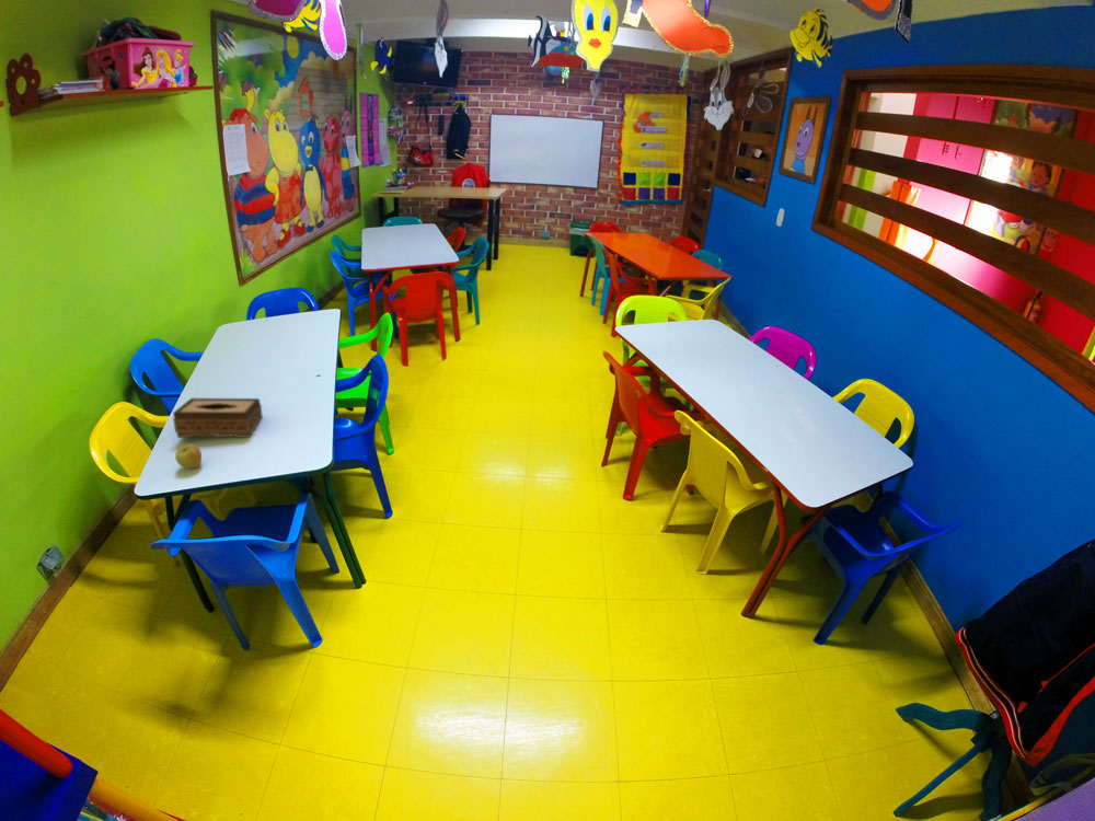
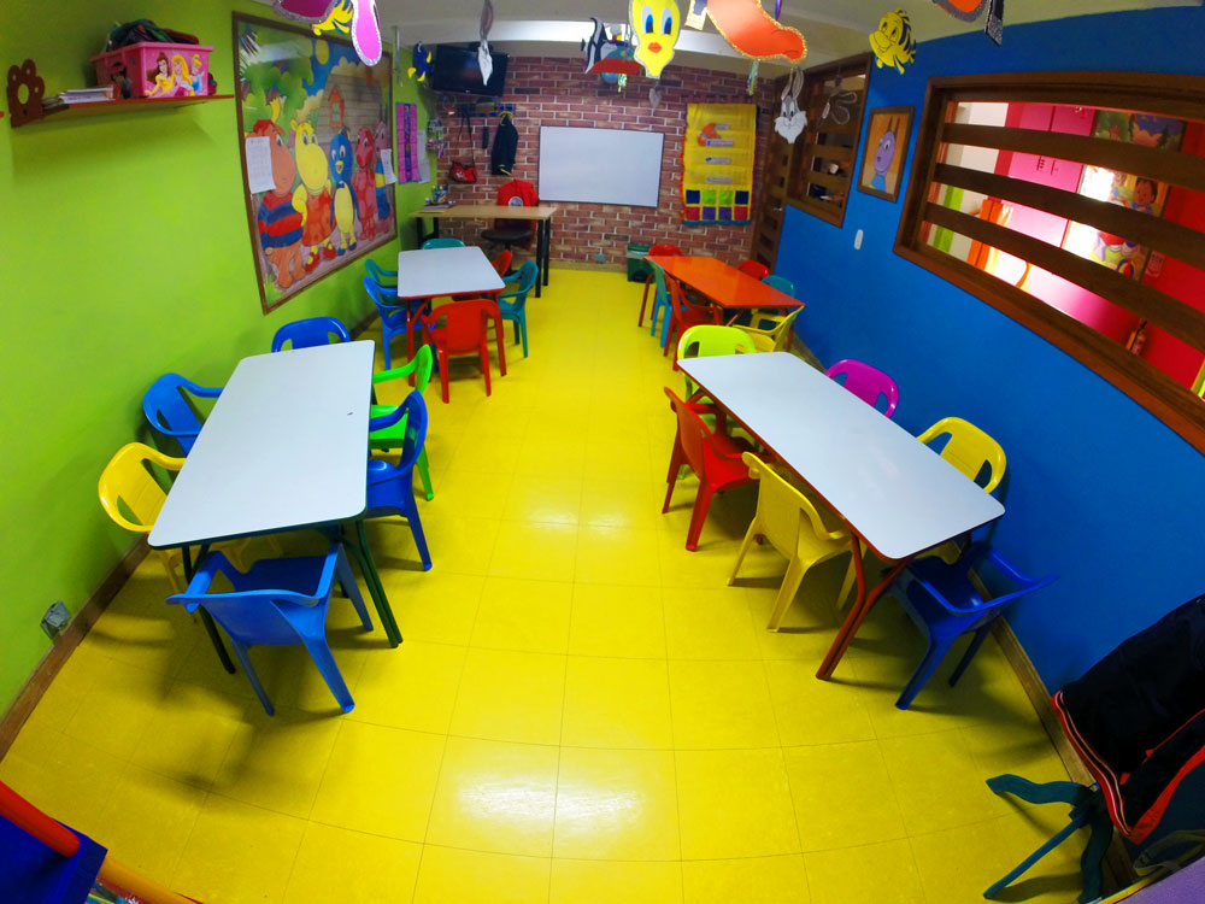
- tissue box [172,397,264,439]
- apple [174,443,203,470]
